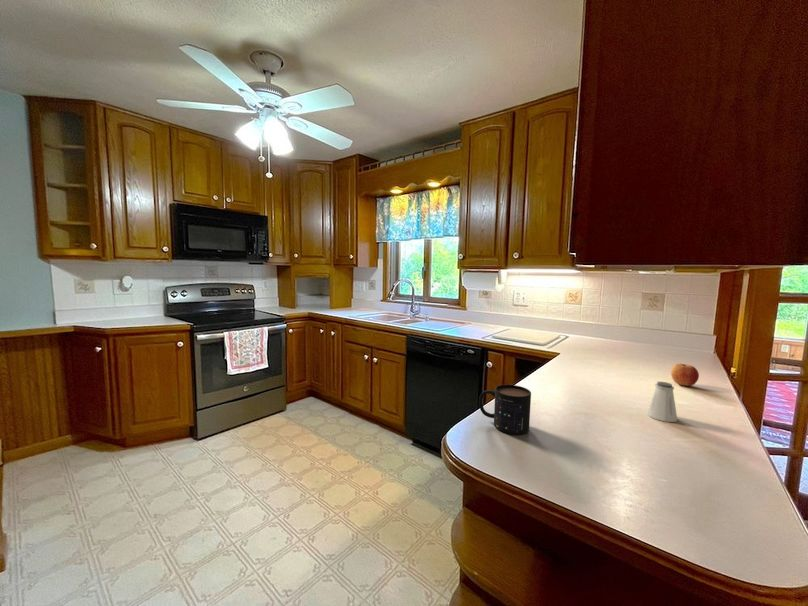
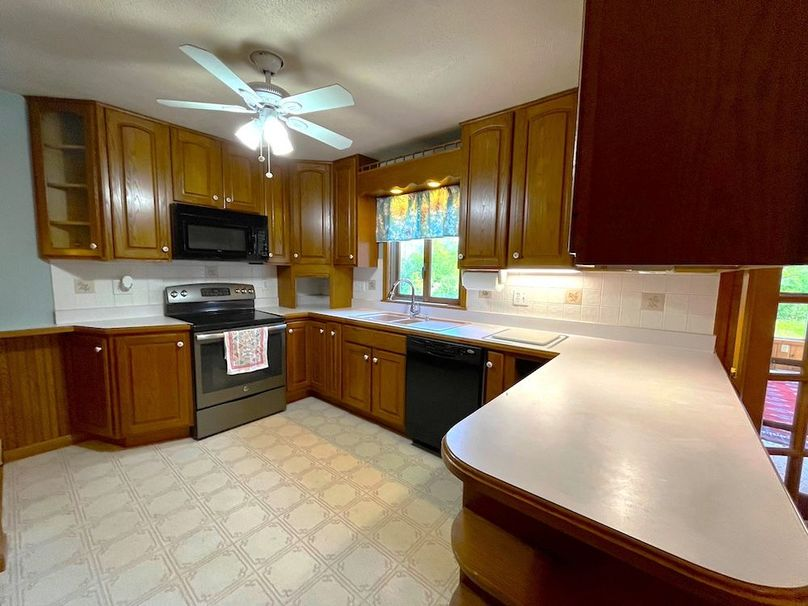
- apple [670,363,700,387]
- saltshaker [646,381,678,423]
- mug [478,384,532,436]
